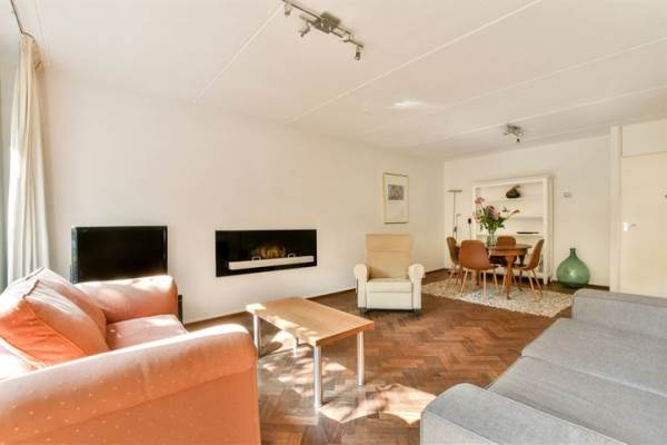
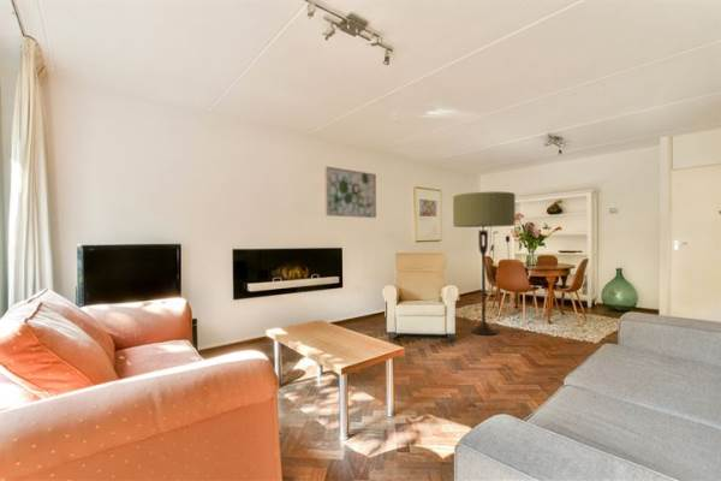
+ floor lamp [452,190,517,337]
+ wall art [323,165,377,219]
